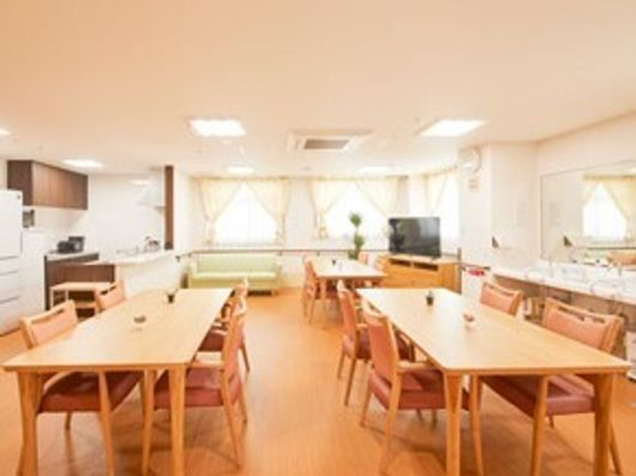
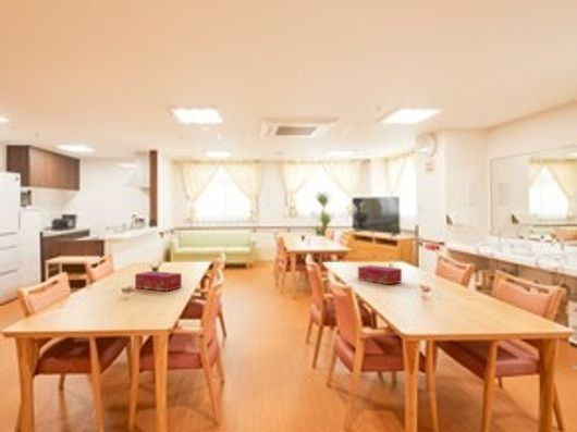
+ tissue box [134,270,183,292]
+ tissue box [357,264,403,285]
